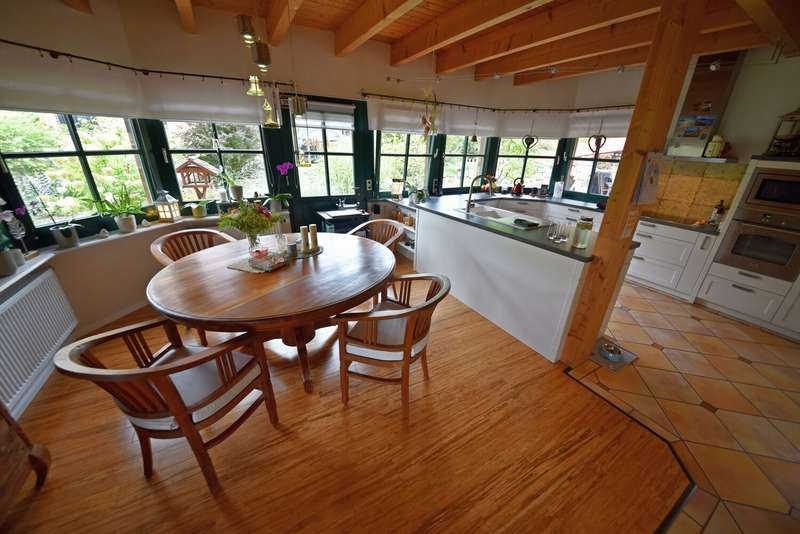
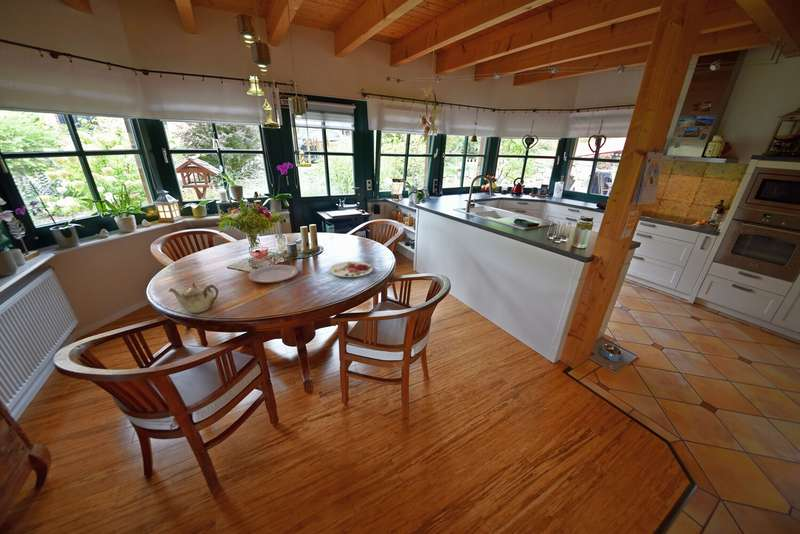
+ plate [247,264,300,284]
+ plate [328,260,374,278]
+ teapot [167,282,219,314]
